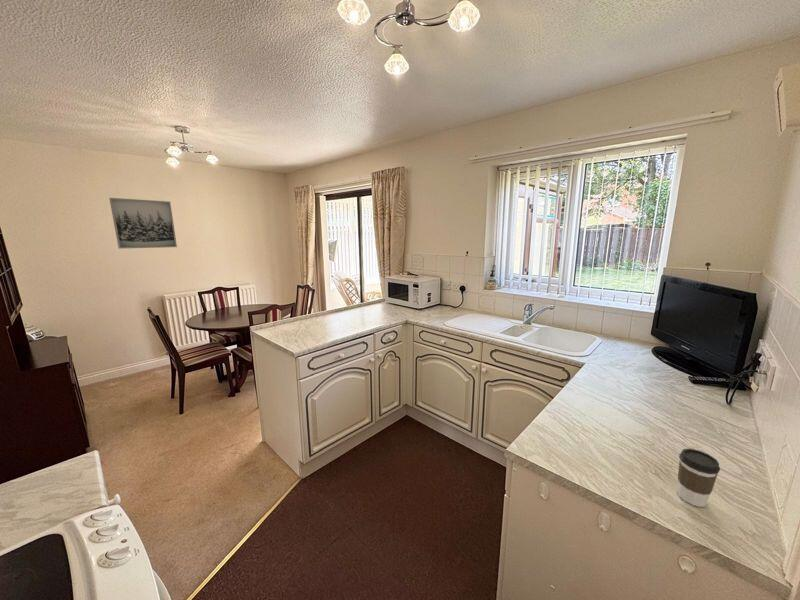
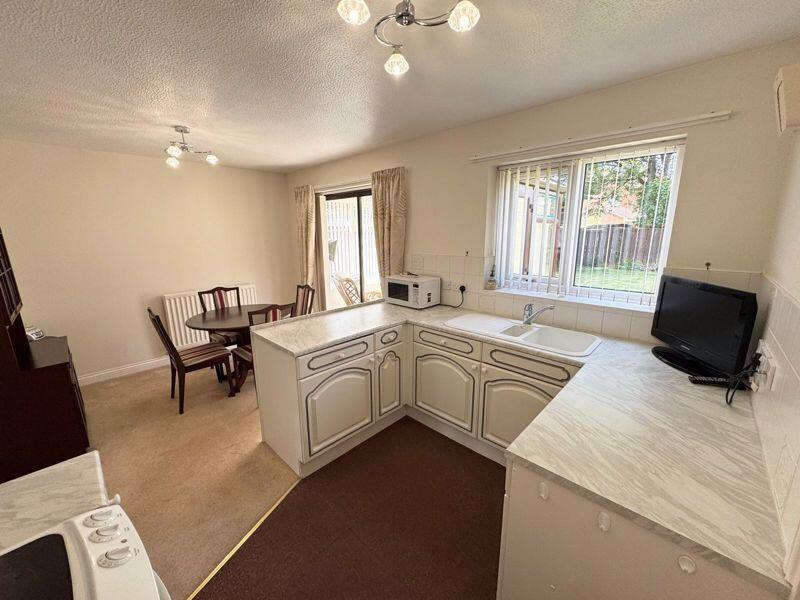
- coffee cup [677,448,721,508]
- wall art [108,197,178,250]
